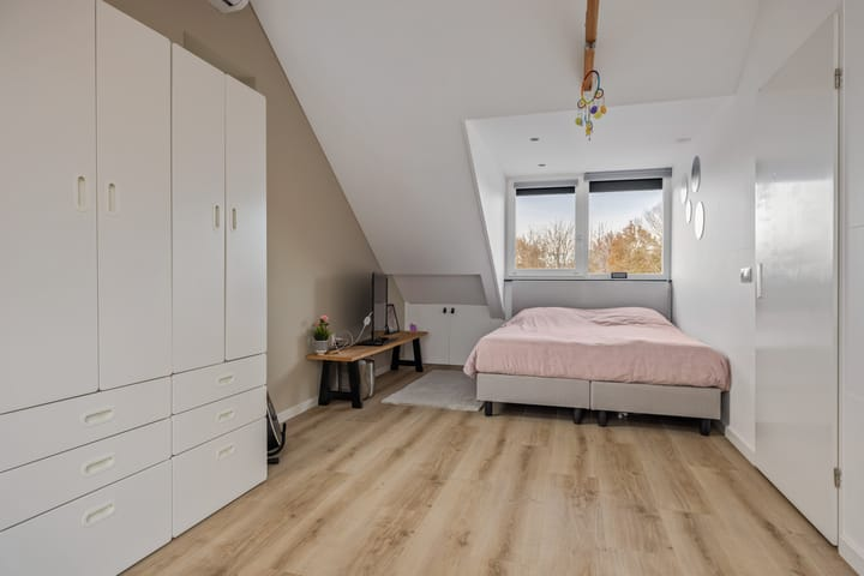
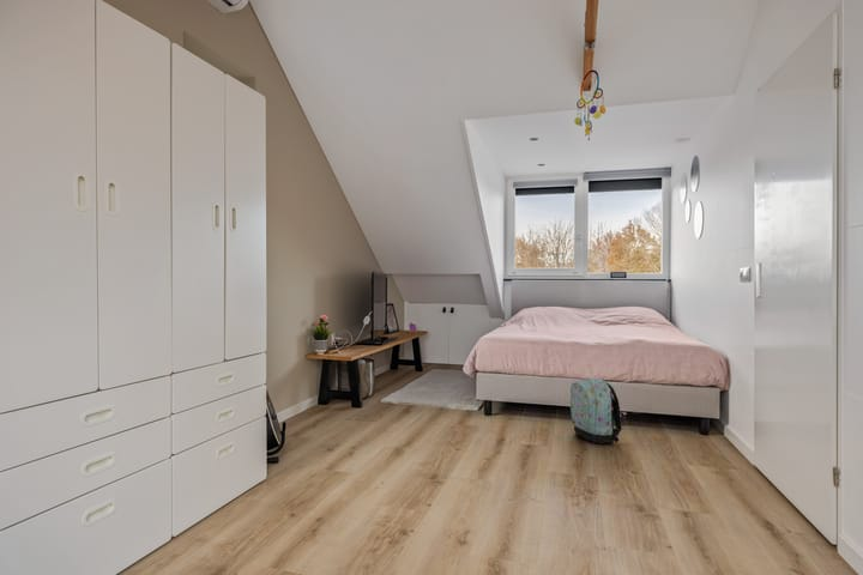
+ backpack [569,377,623,444]
